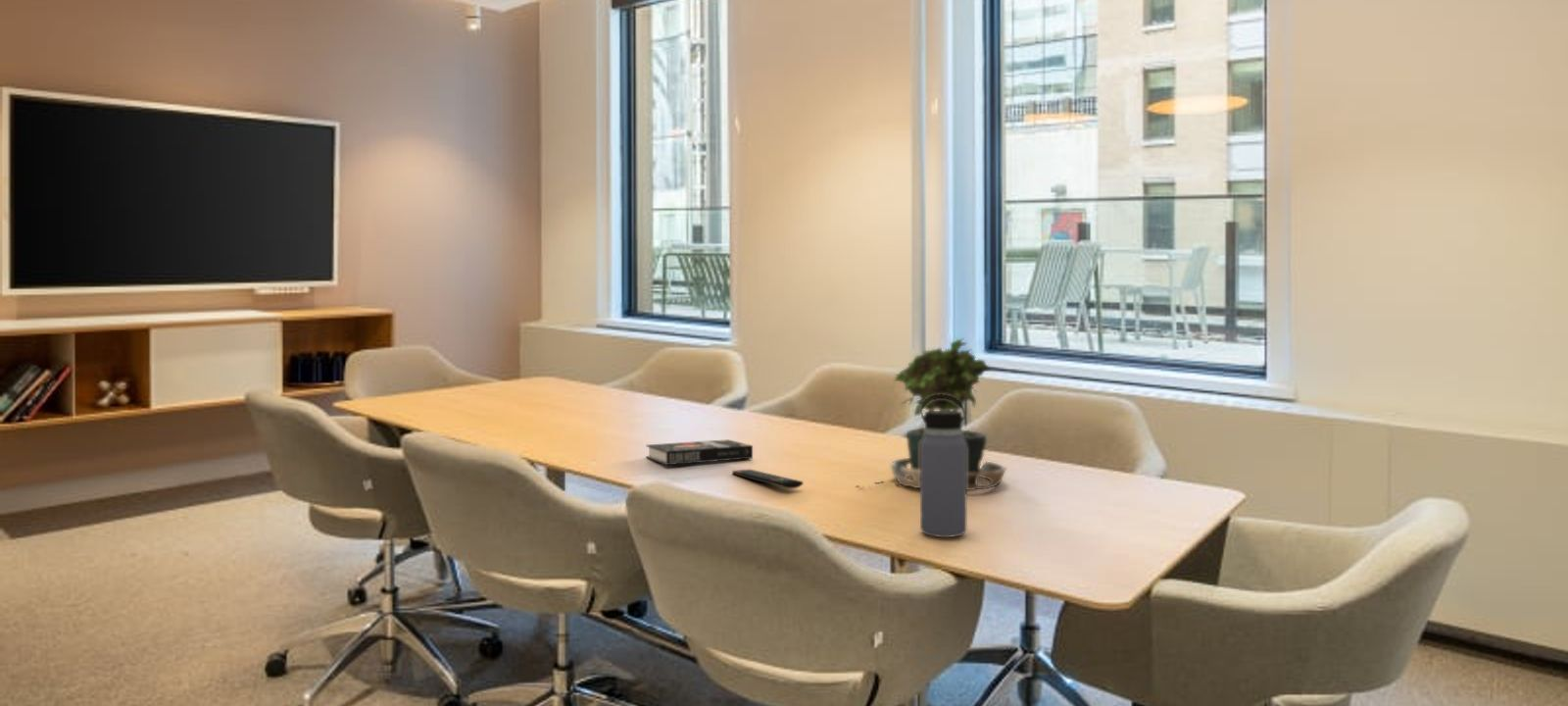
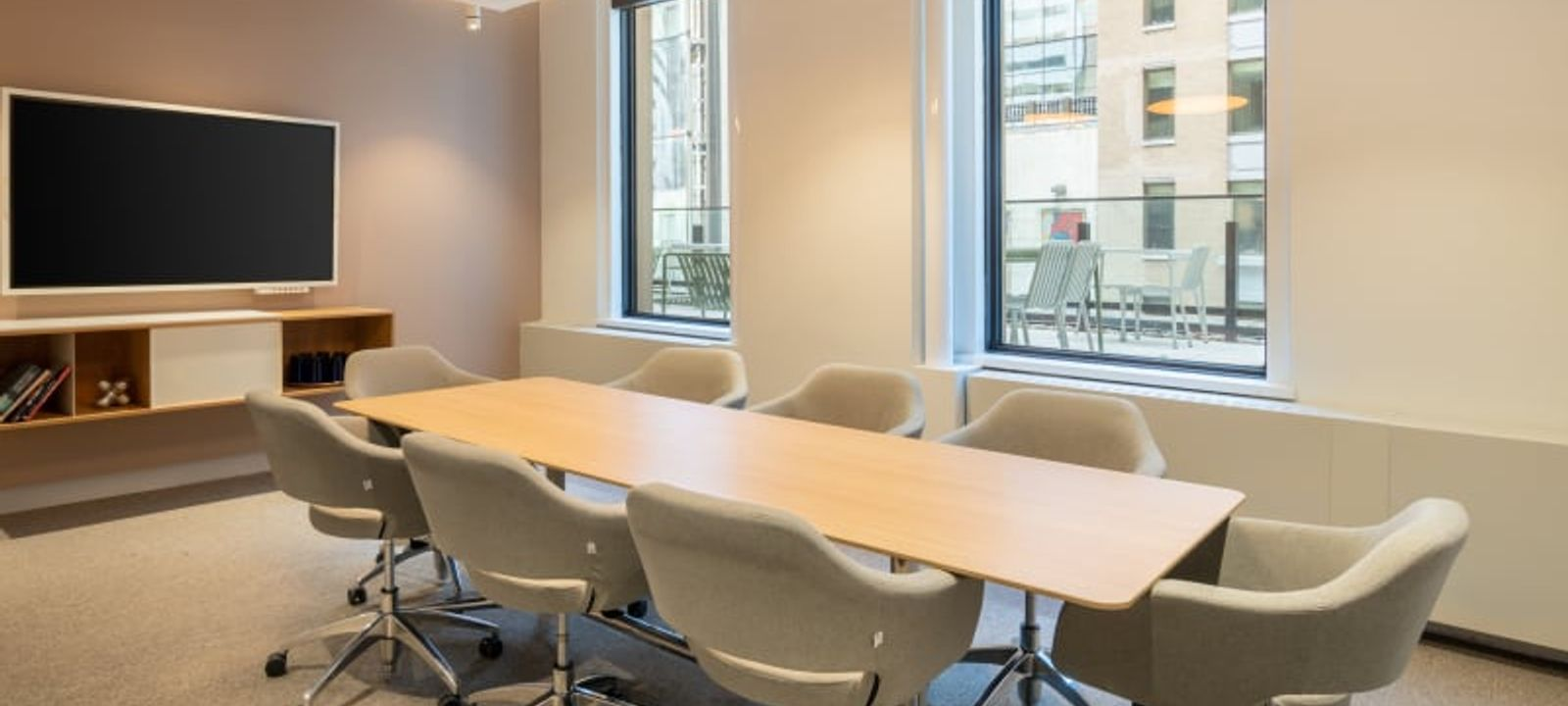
- water bottle [919,394,967,538]
- potted plant [856,336,1006,491]
- remote control [731,469,804,489]
- book [645,438,754,466]
